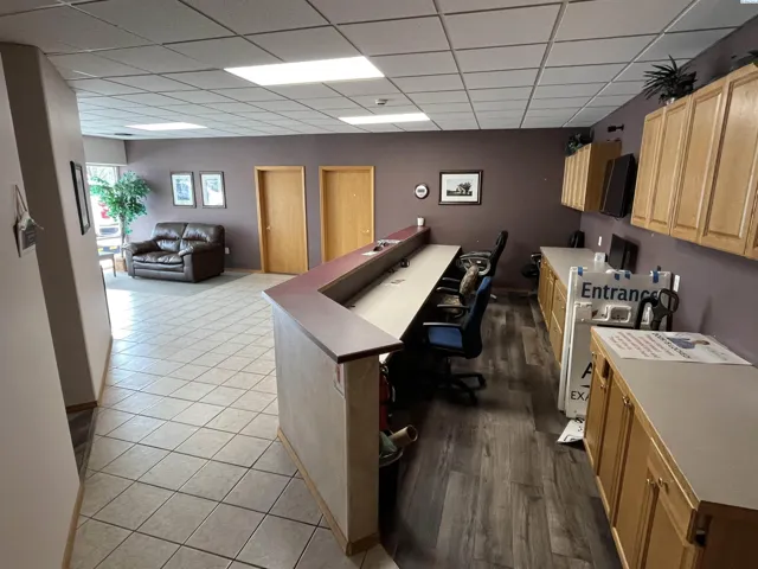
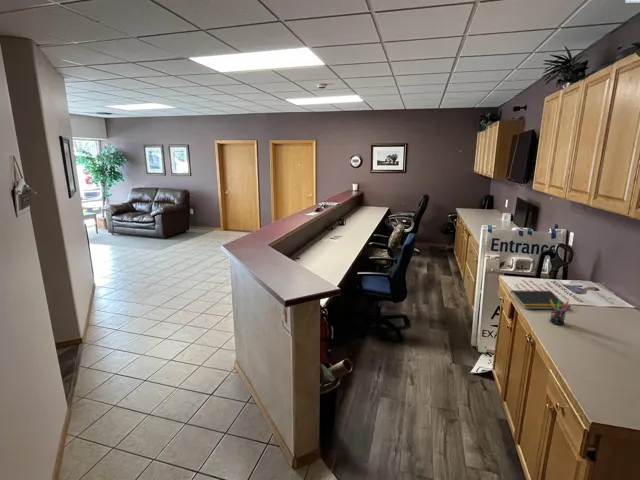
+ pen holder [549,299,572,326]
+ notepad [508,289,566,310]
